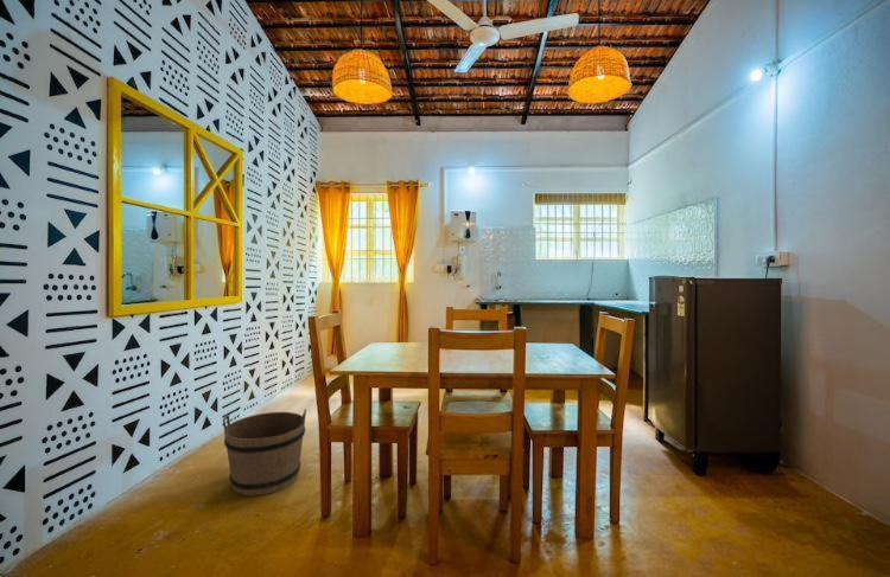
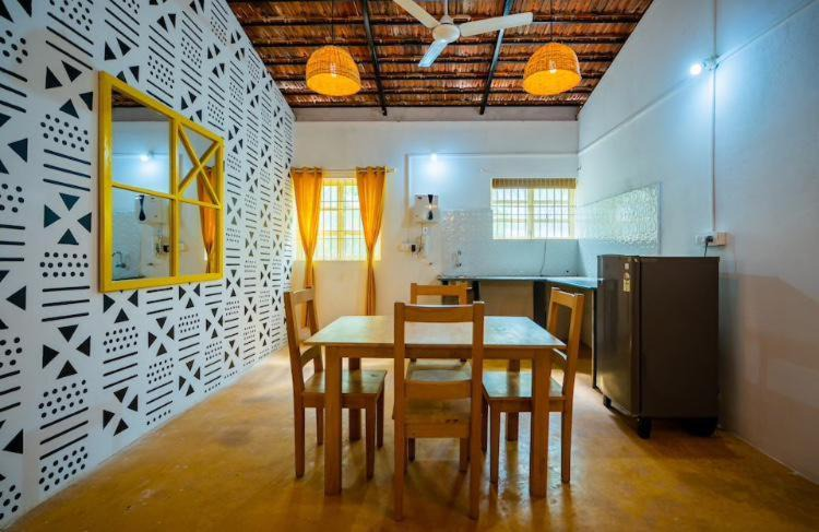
- bucket [222,408,307,496]
